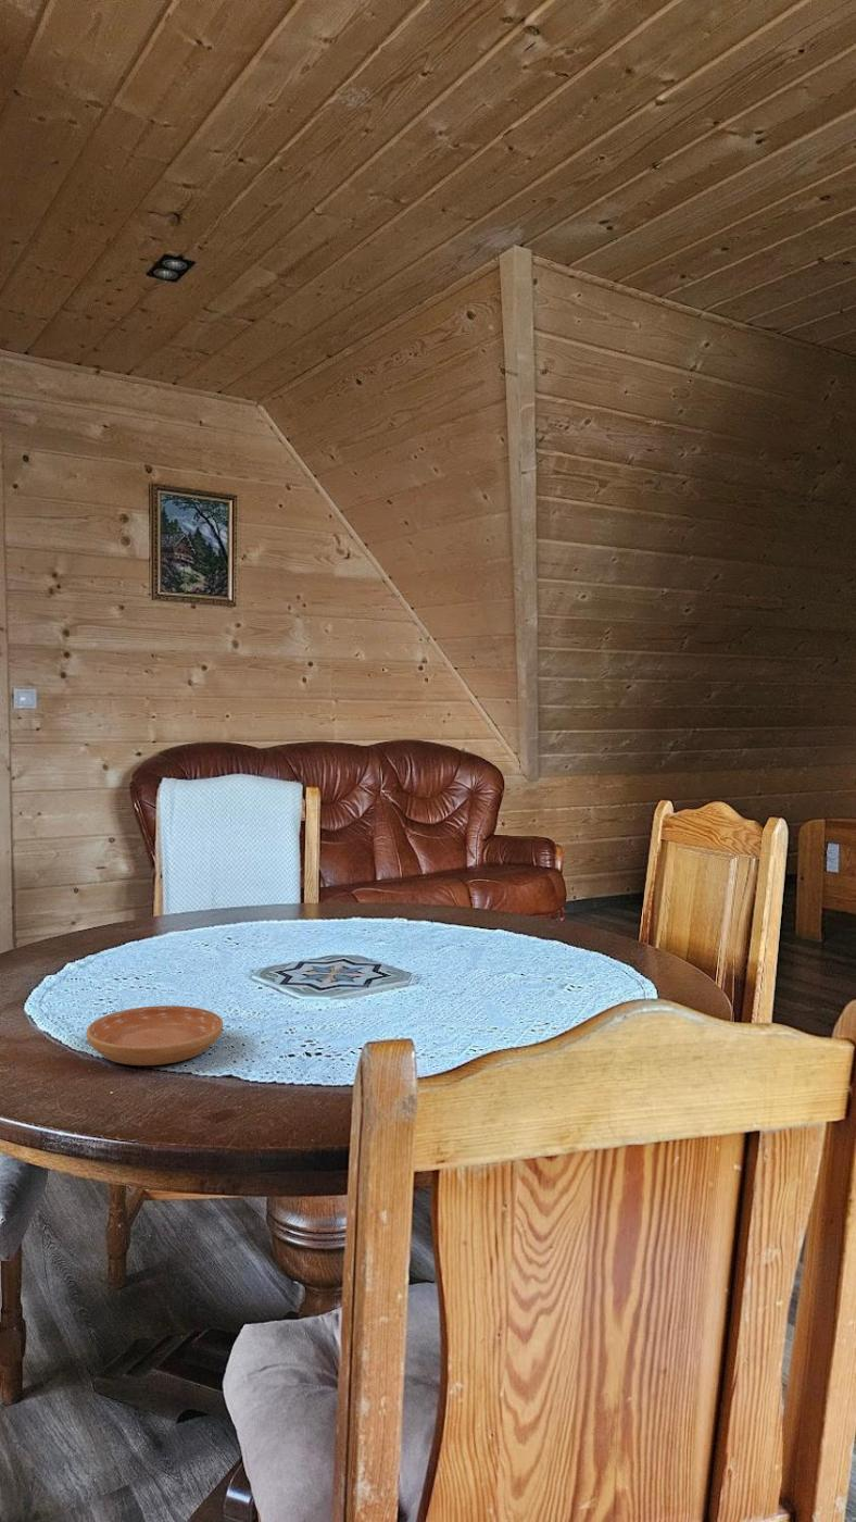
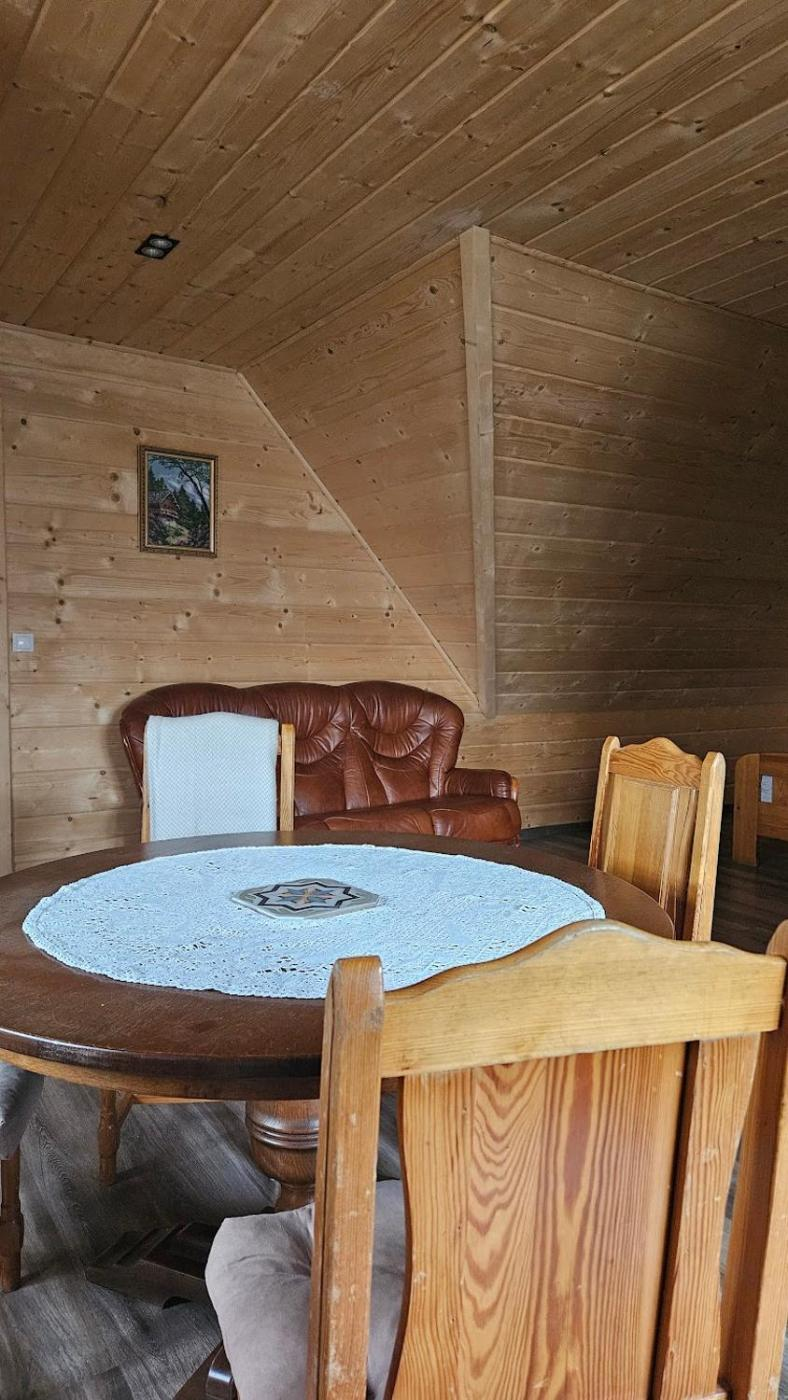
- saucer [86,1005,224,1066]
